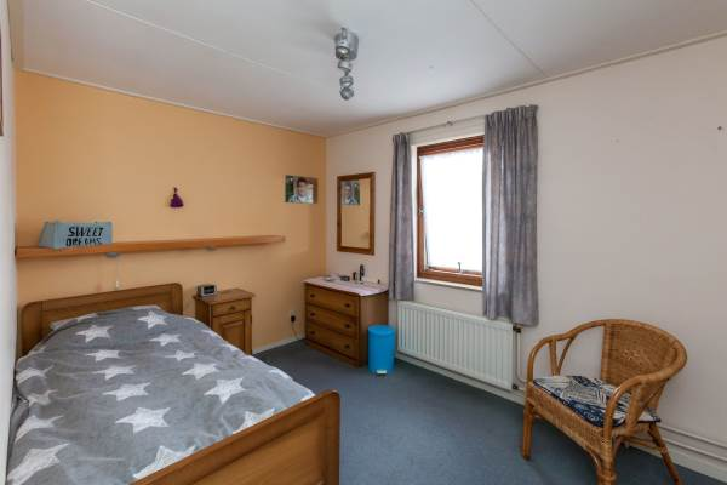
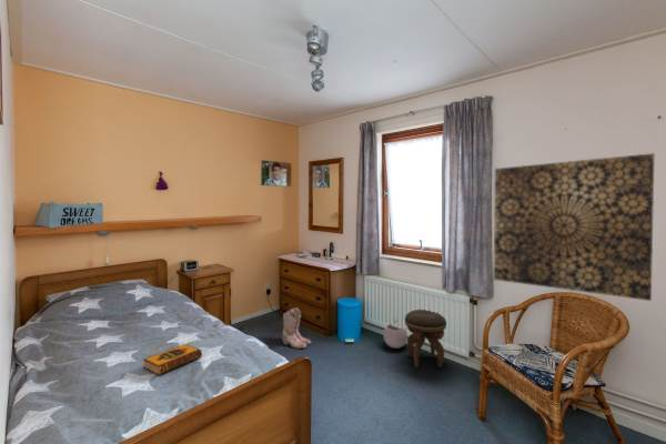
+ boots [281,306,312,350]
+ plant pot [382,317,408,350]
+ wall art [493,152,655,302]
+ footstool [404,309,447,369]
+ hardback book [142,343,203,376]
